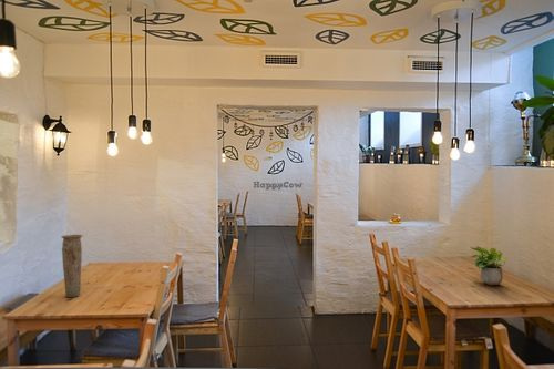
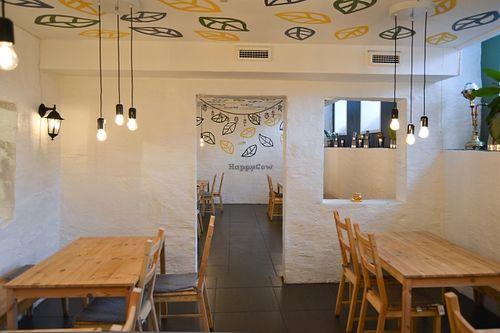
- potted plant [469,245,507,286]
- vase [60,234,84,298]
